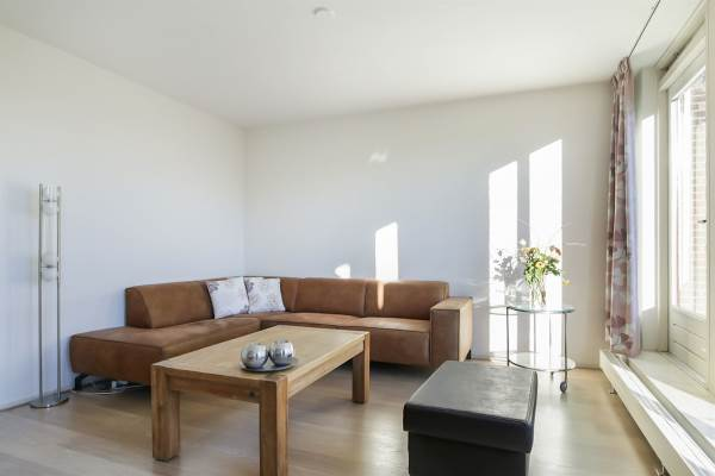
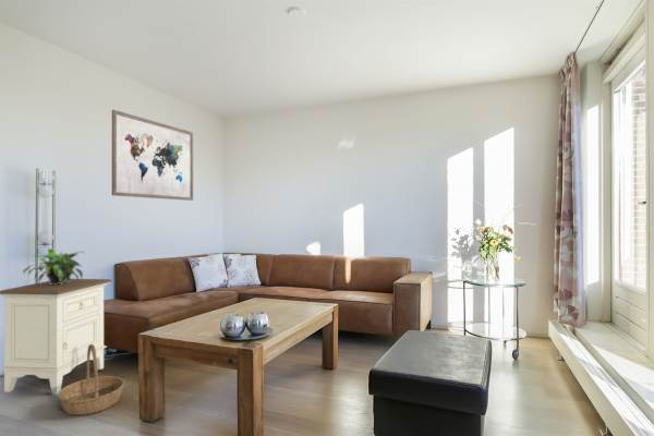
+ wall art [111,109,194,202]
+ nightstand [0,278,113,396]
+ basket [56,344,125,416]
+ potted plant [22,246,86,284]
